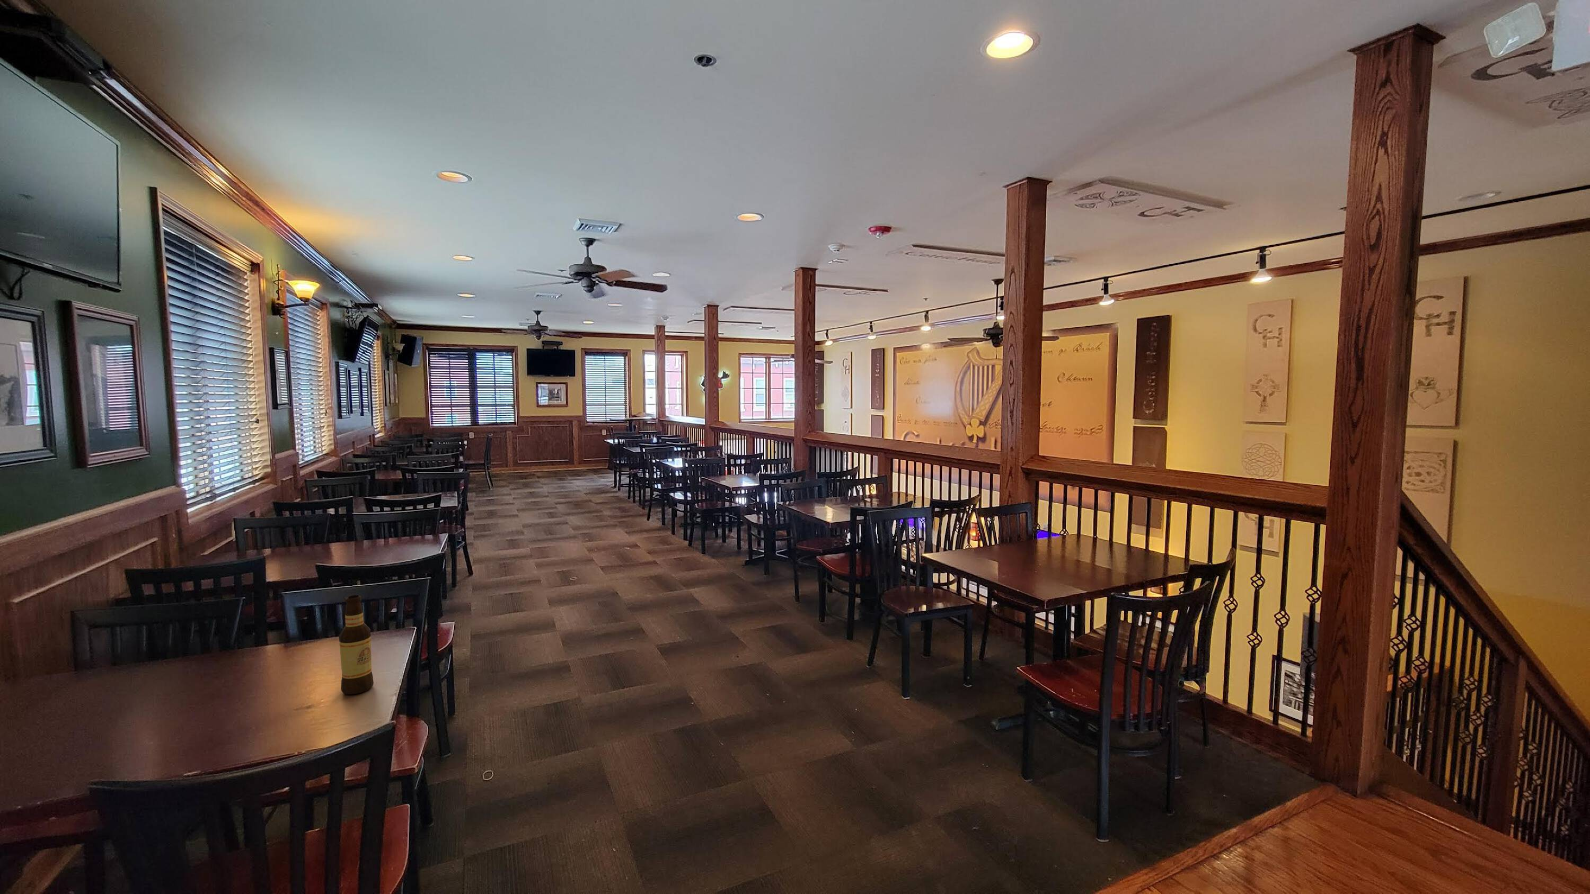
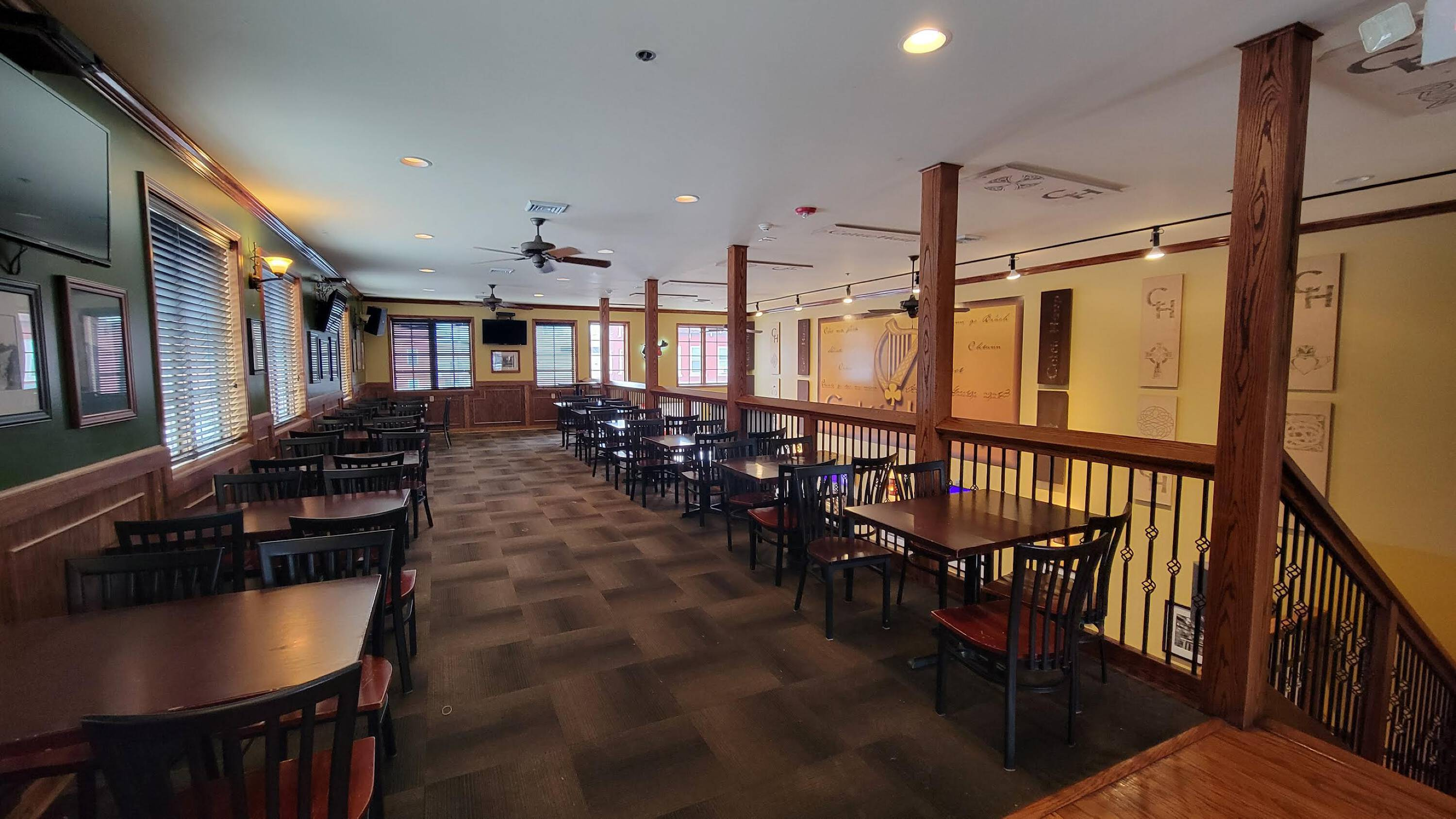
- bottle [339,595,375,695]
